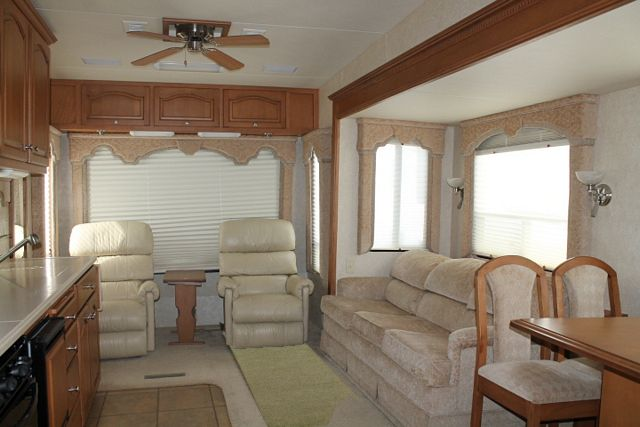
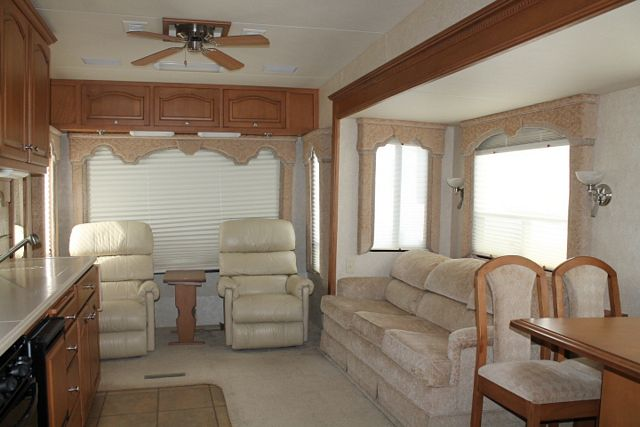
- rug [222,331,361,427]
